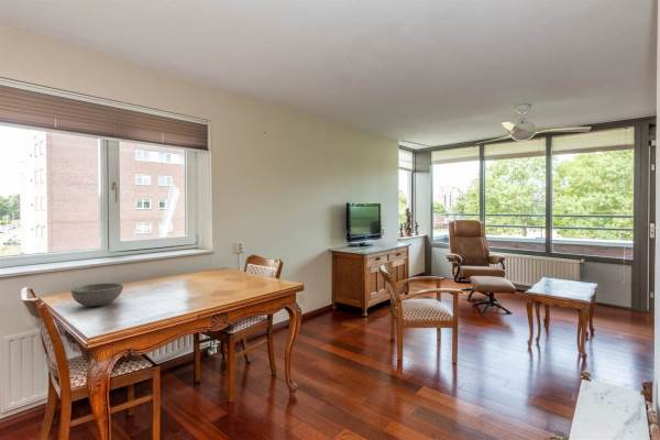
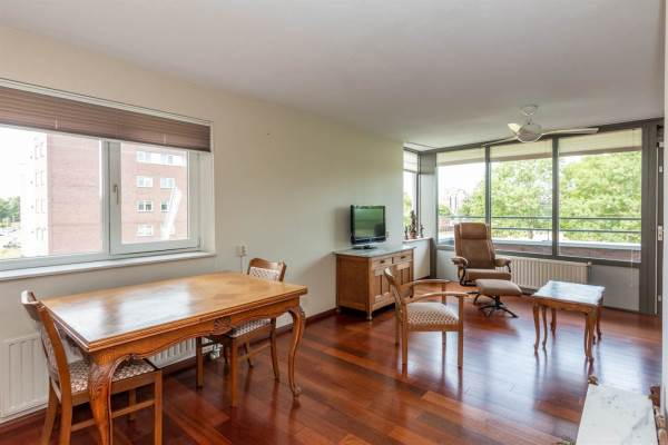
- bowl [70,282,124,308]
